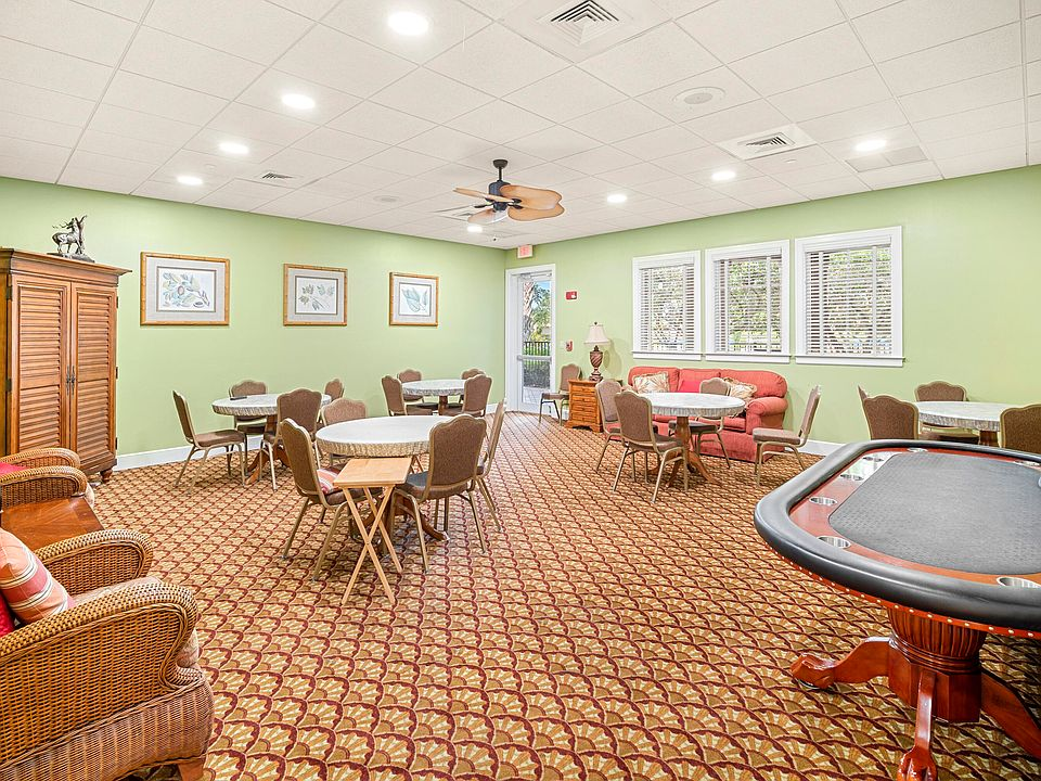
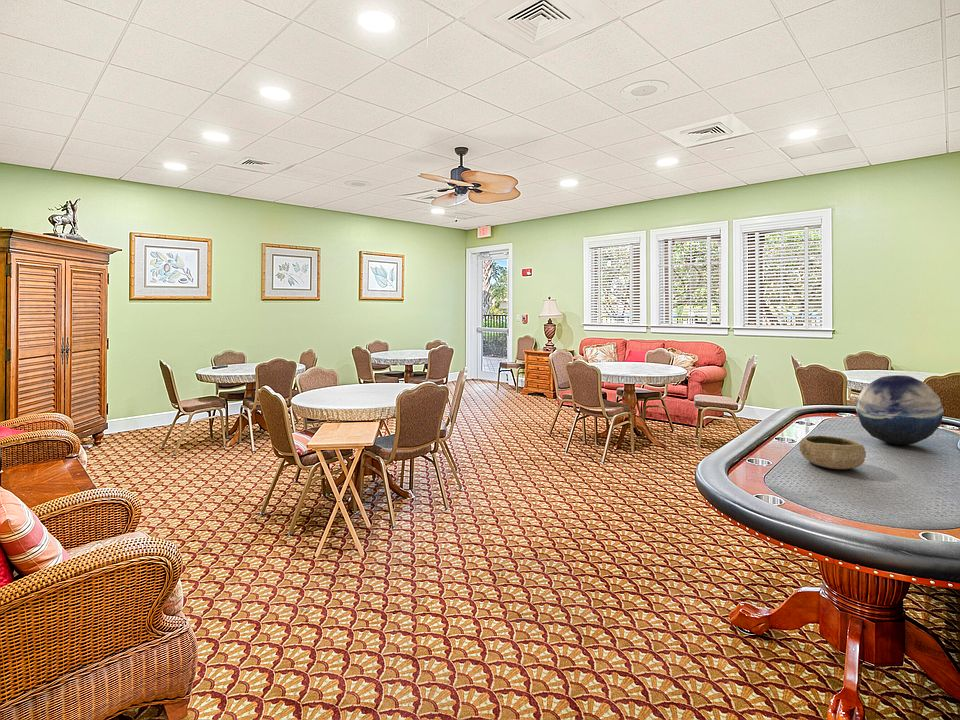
+ decorative orb [855,374,945,446]
+ bowl [798,435,867,470]
